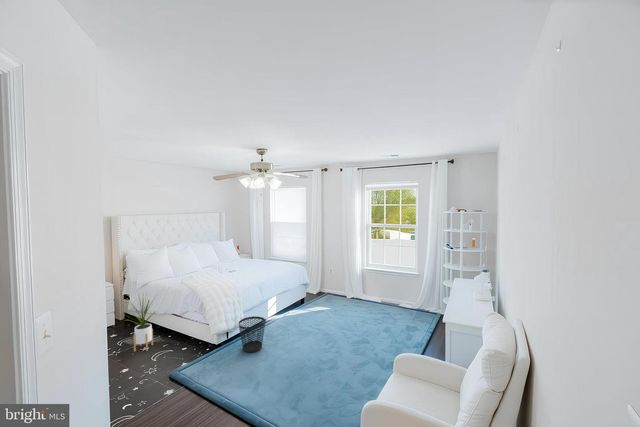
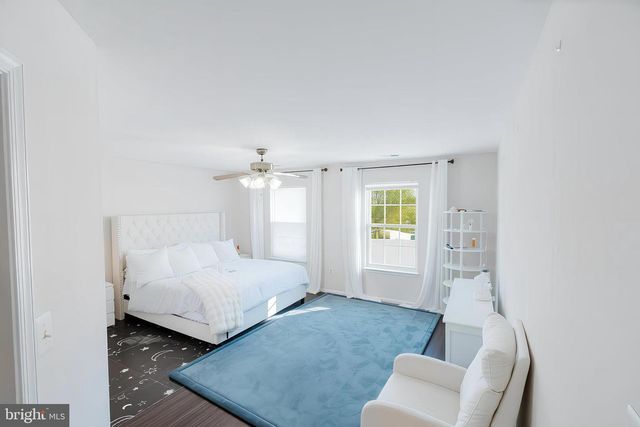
- house plant [123,290,158,352]
- wastebasket [238,316,266,353]
